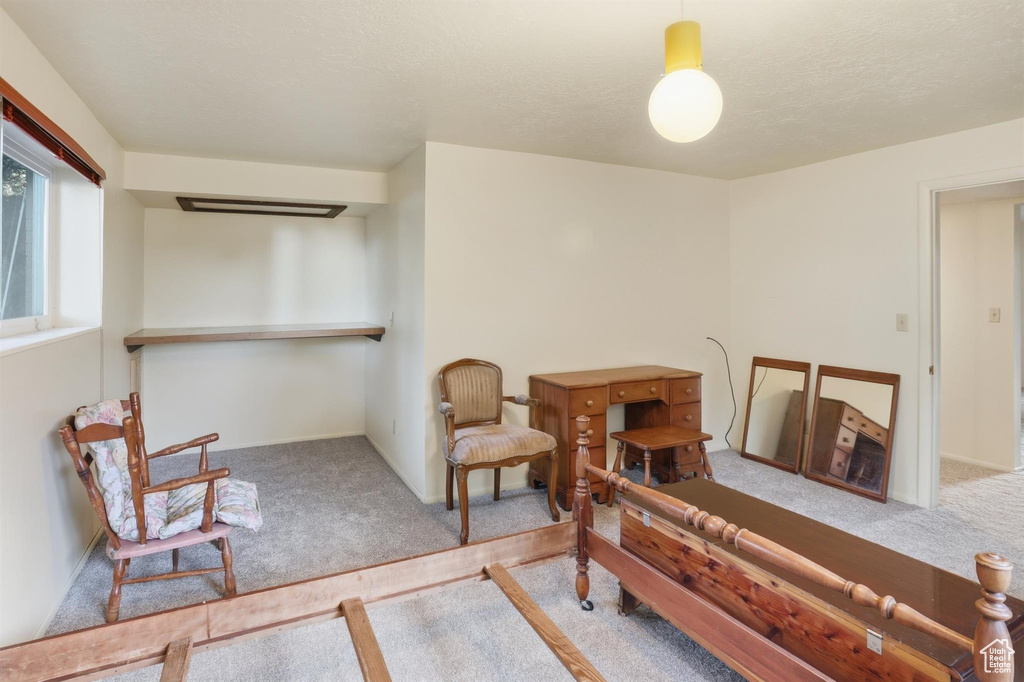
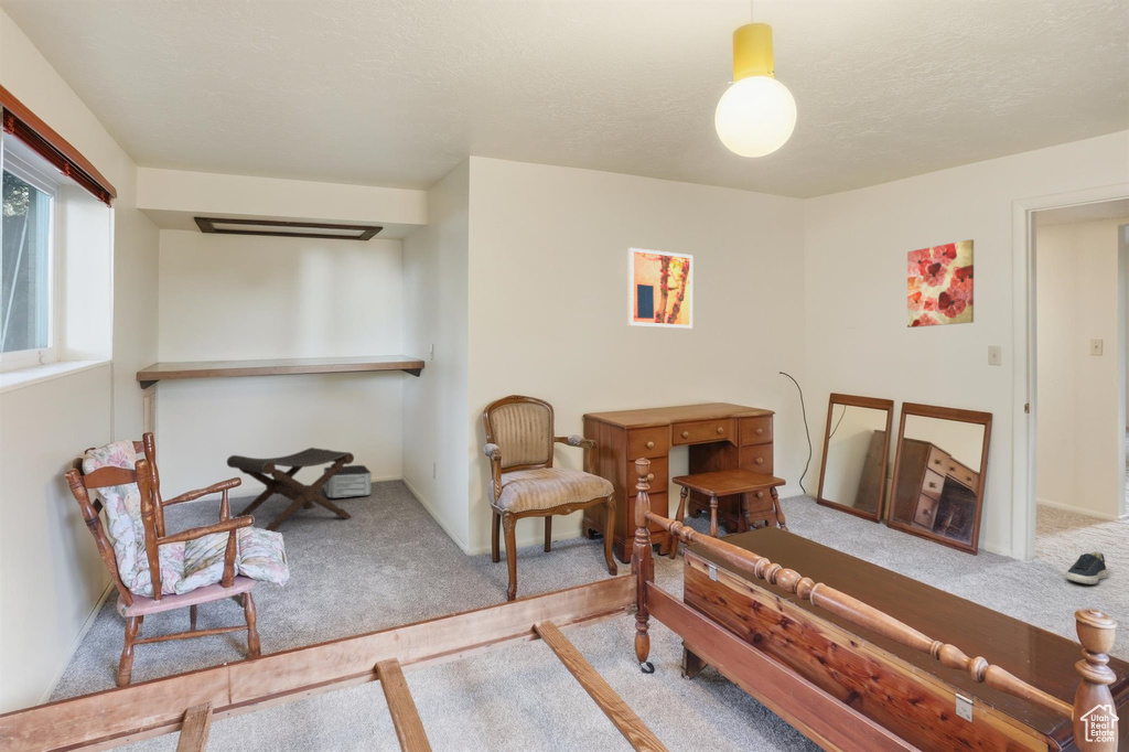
+ storage bin [323,464,373,498]
+ shoe [1064,551,1109,586]
+ wall art [626,247,693,330]
+ wall art [906,238,975,329]
+ footstool [226,447,355,533]
